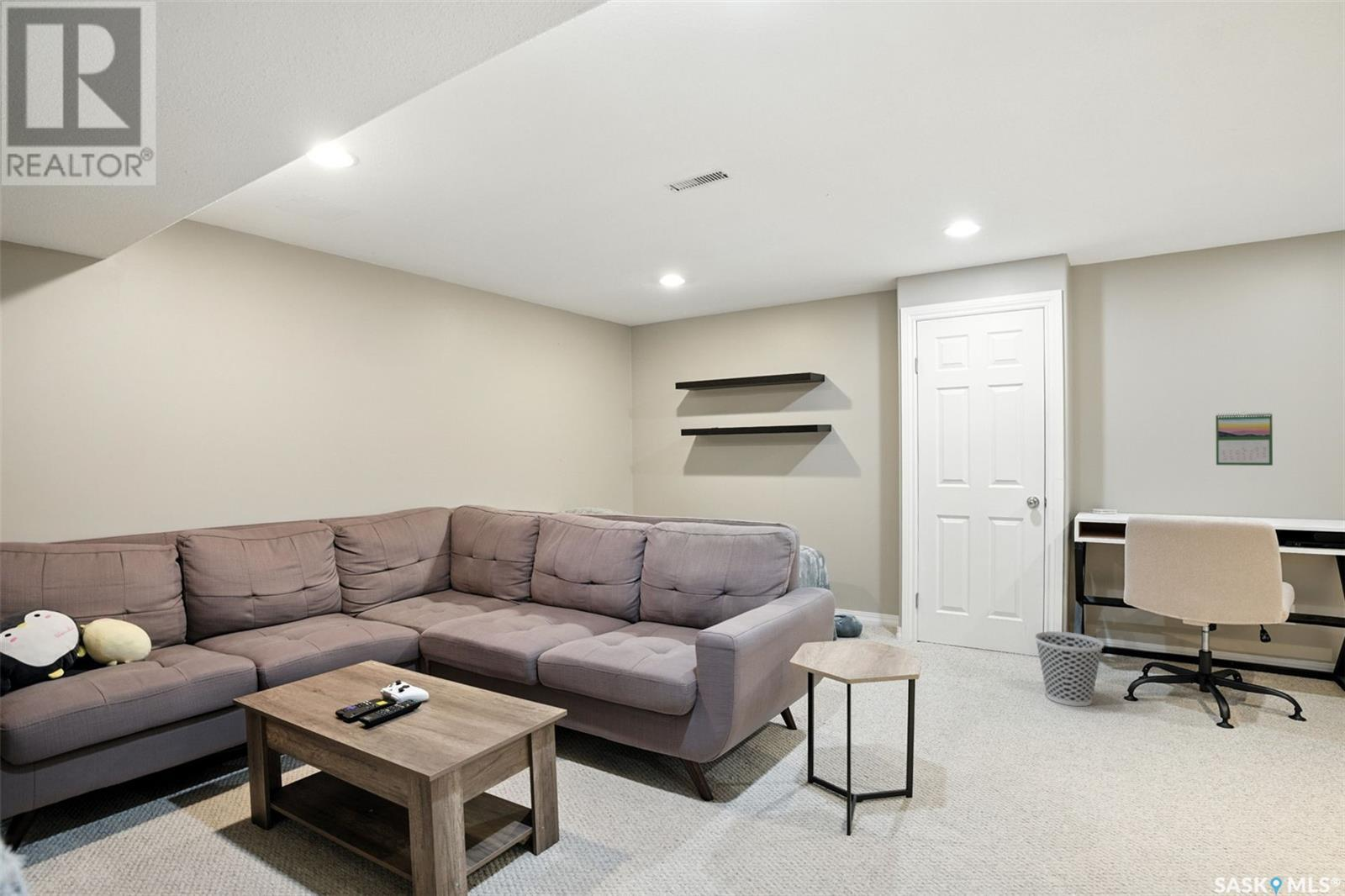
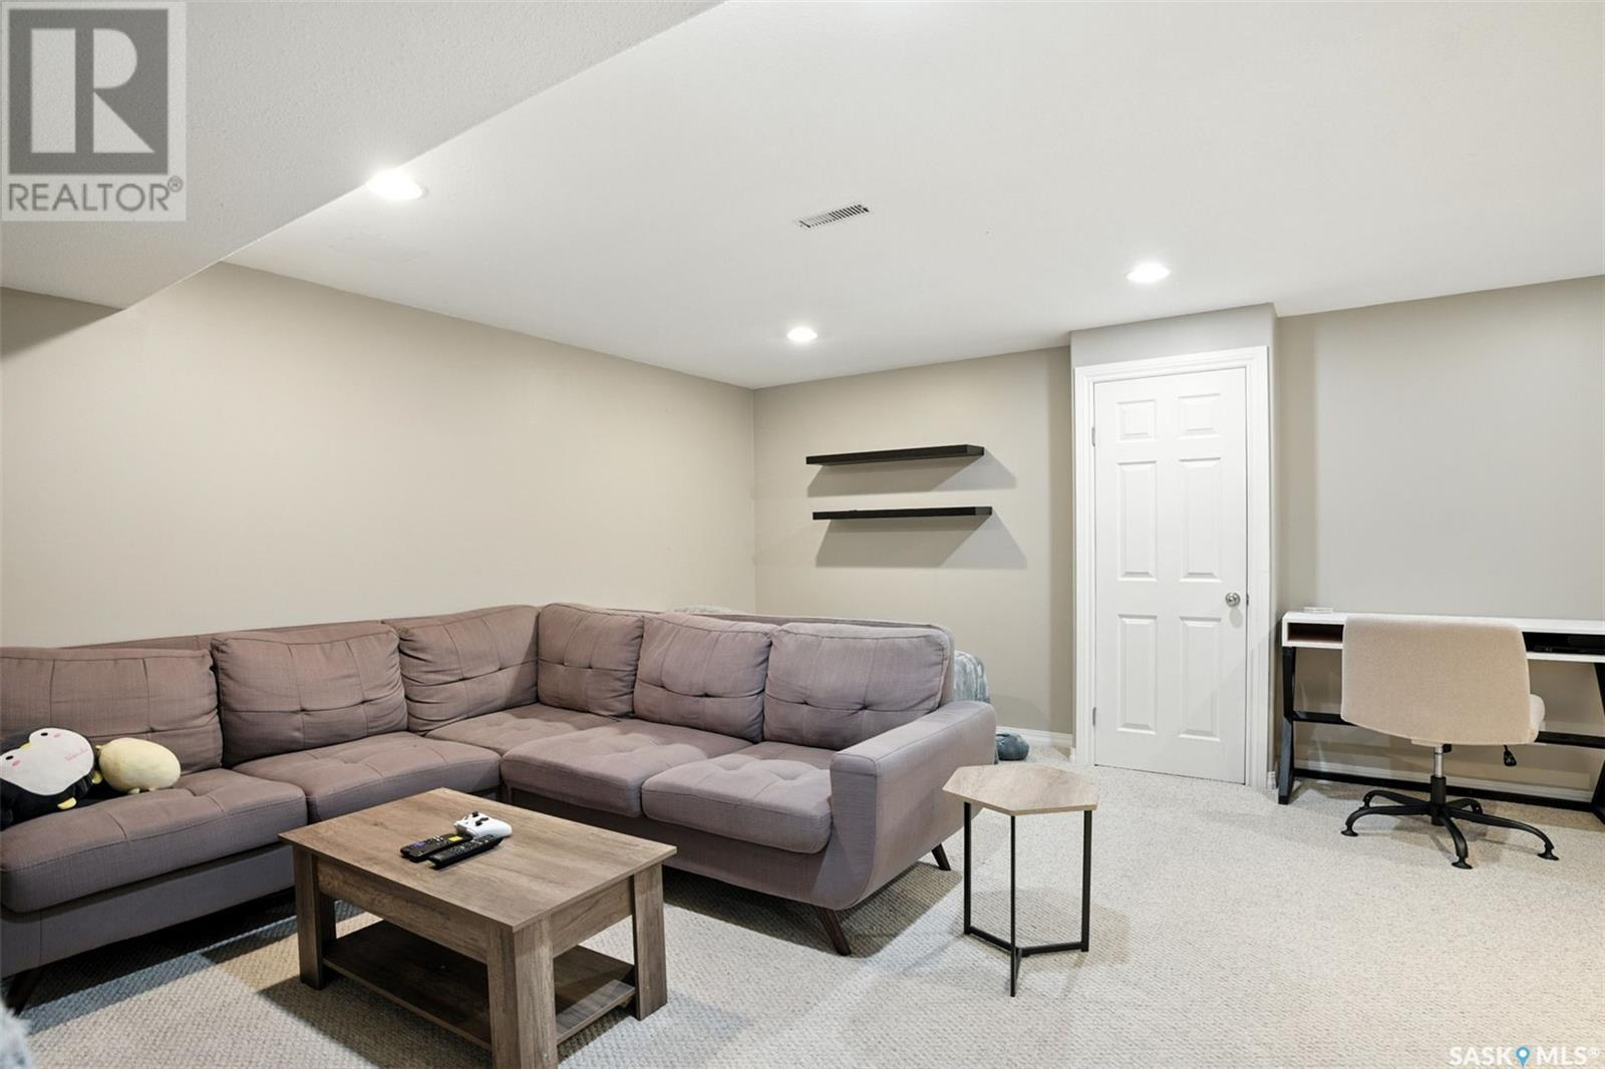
- wastebasket [1034,630,1105,707]
- calendar [1215,412,1274,466]
